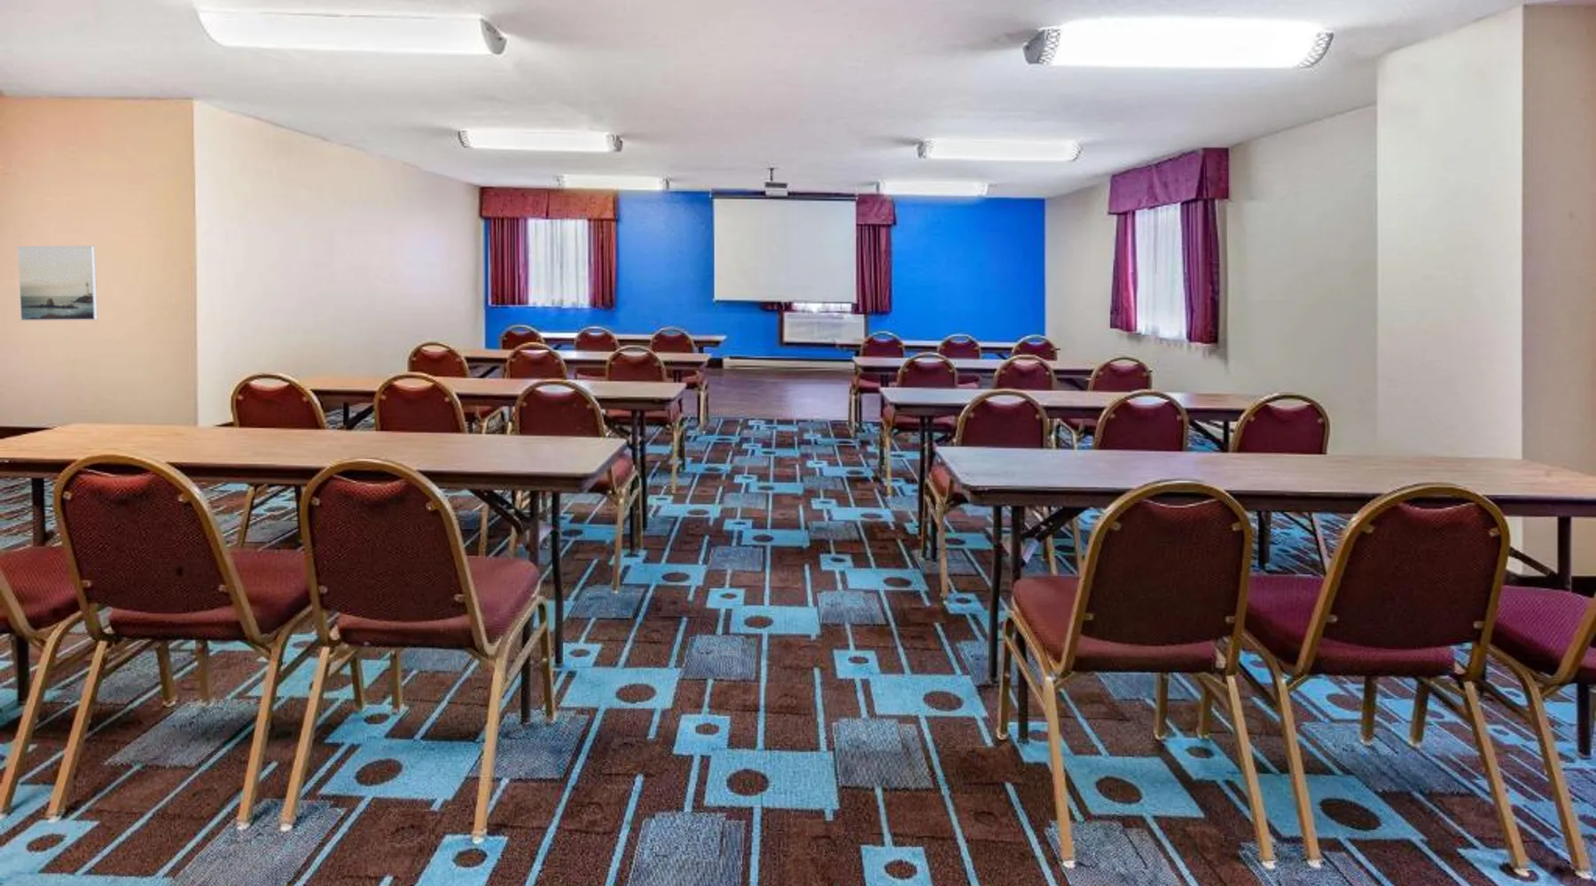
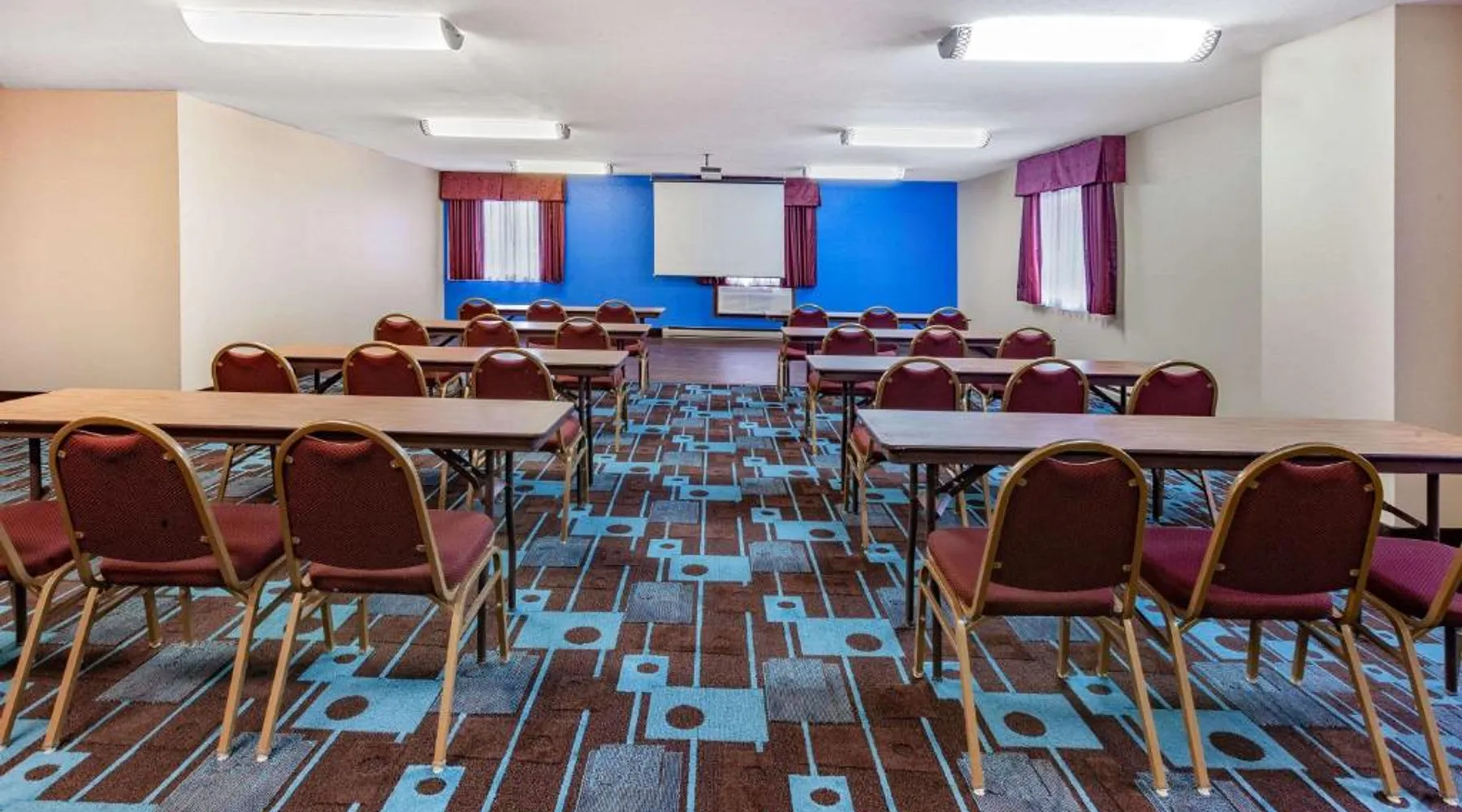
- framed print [16,244,98,322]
